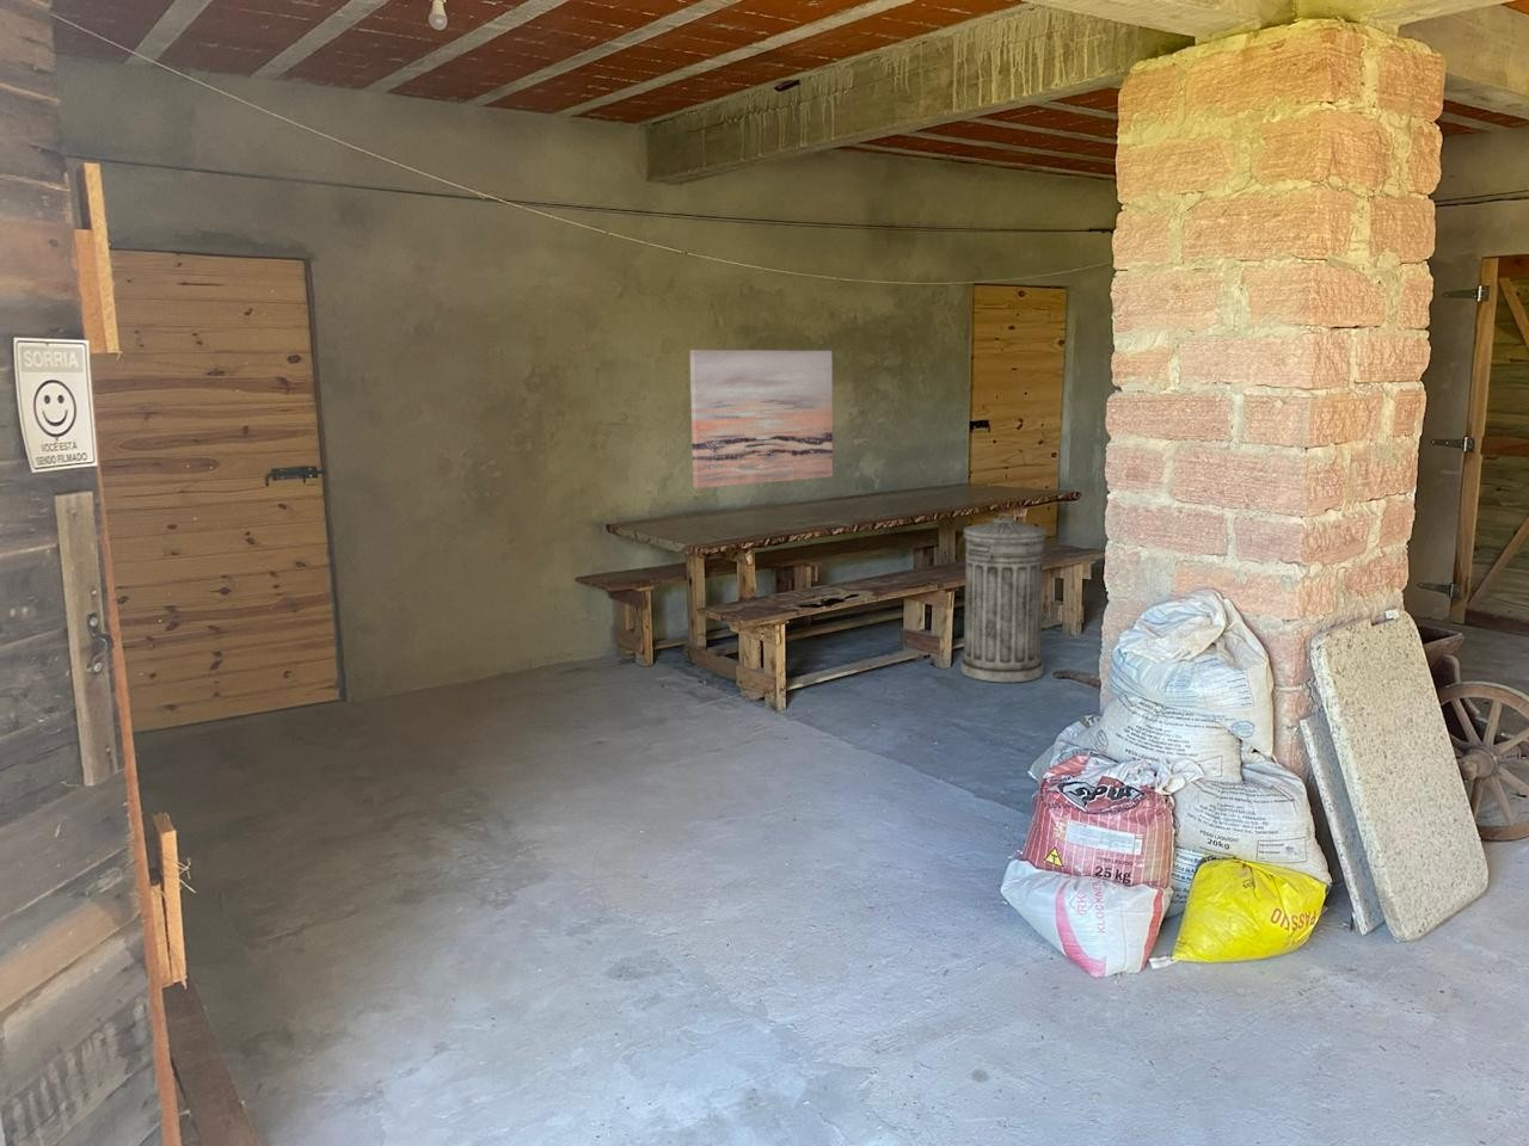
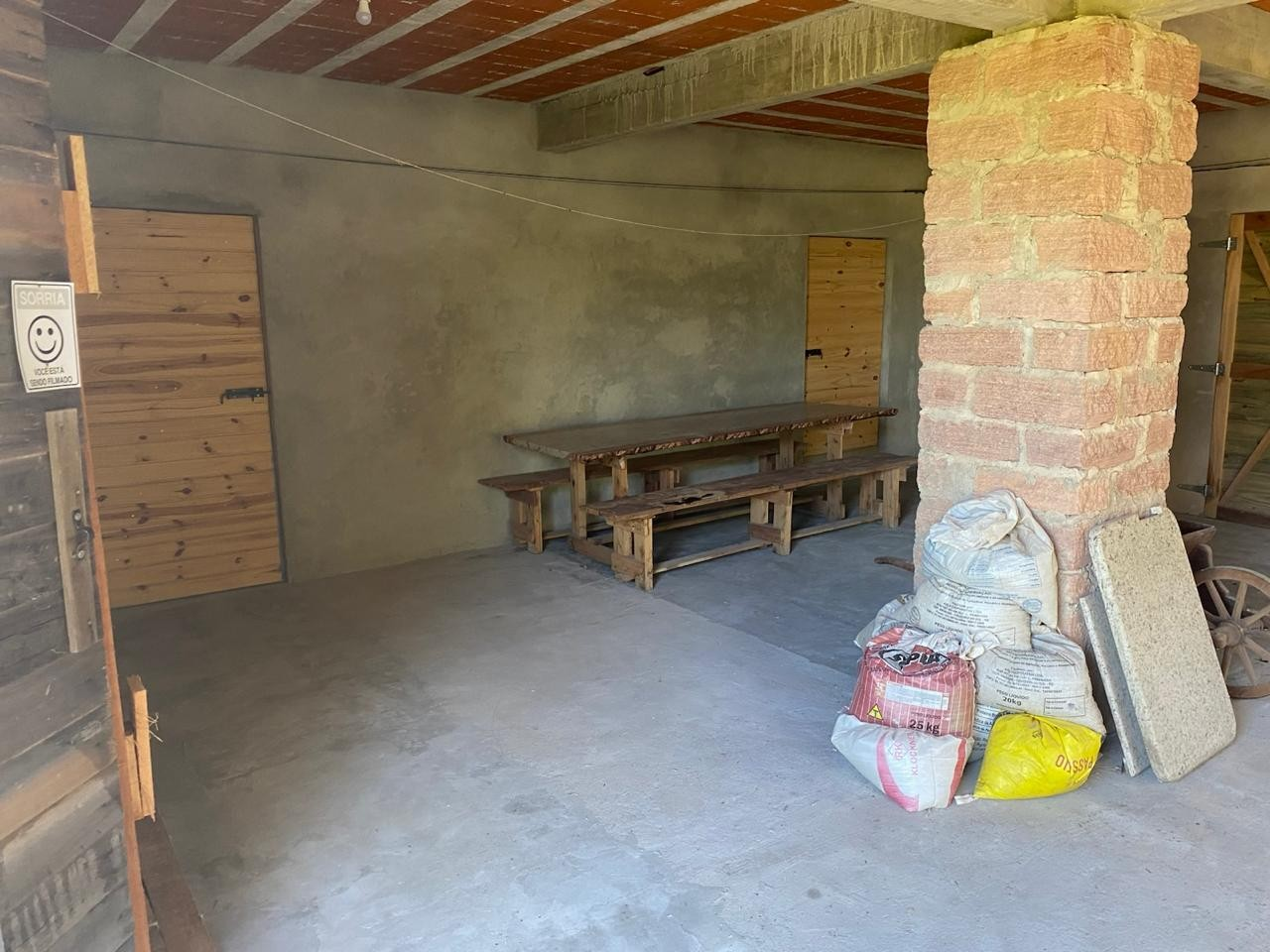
- trash can [960,512,1047,684]
- wall art [689,349,834,490]
